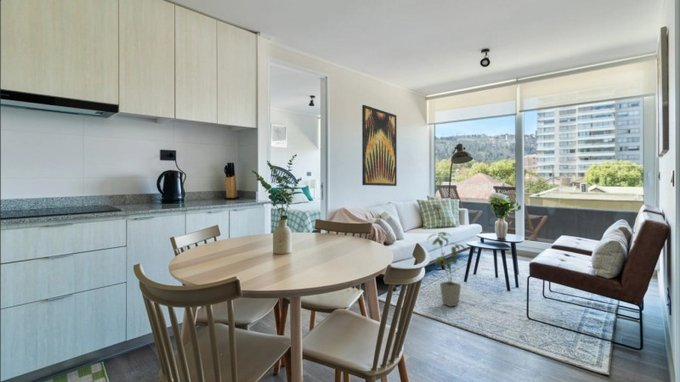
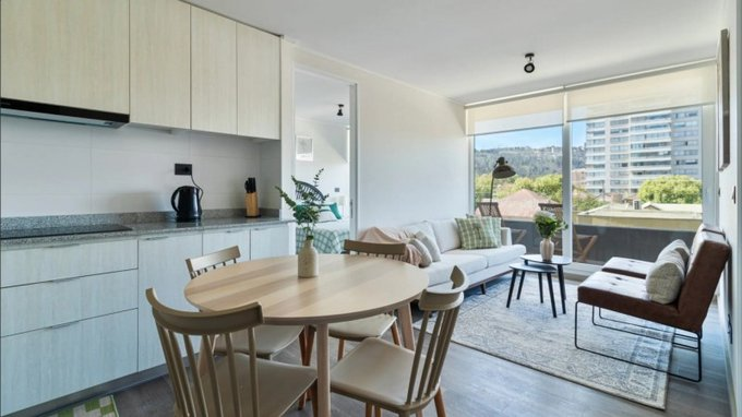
- house plant [426,231,466,308]
- wall art [361,104,398,187]
